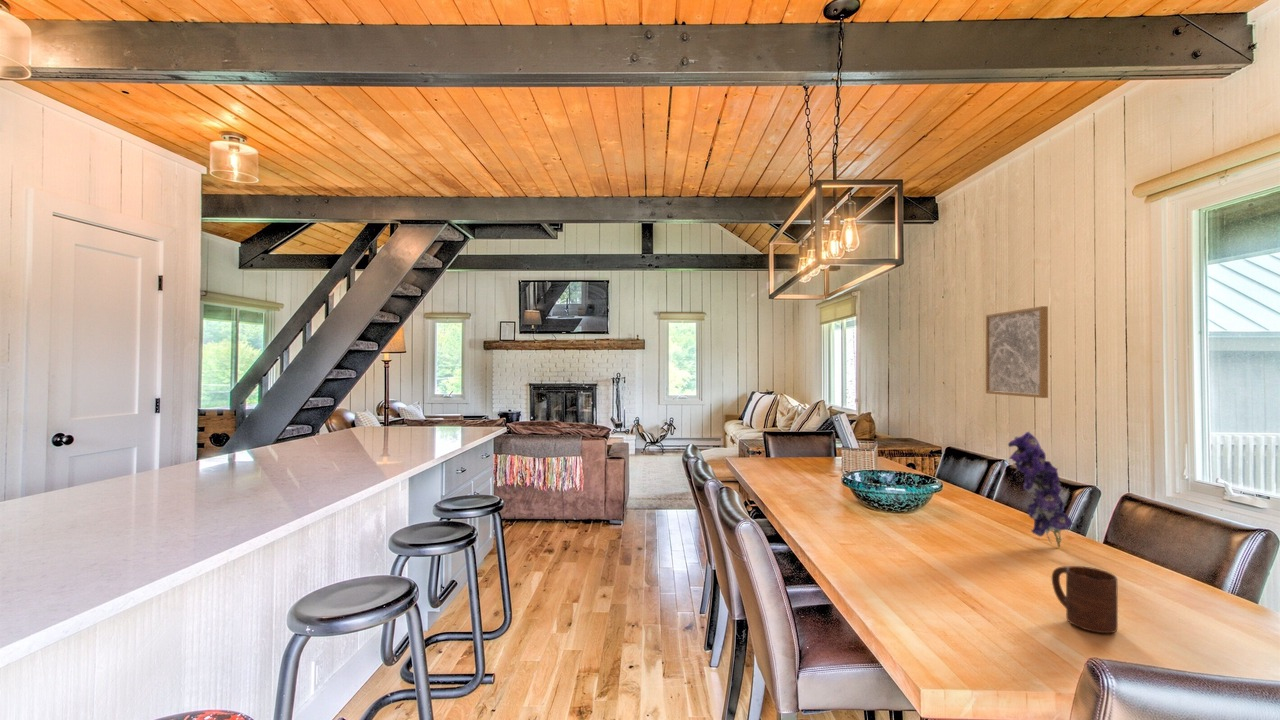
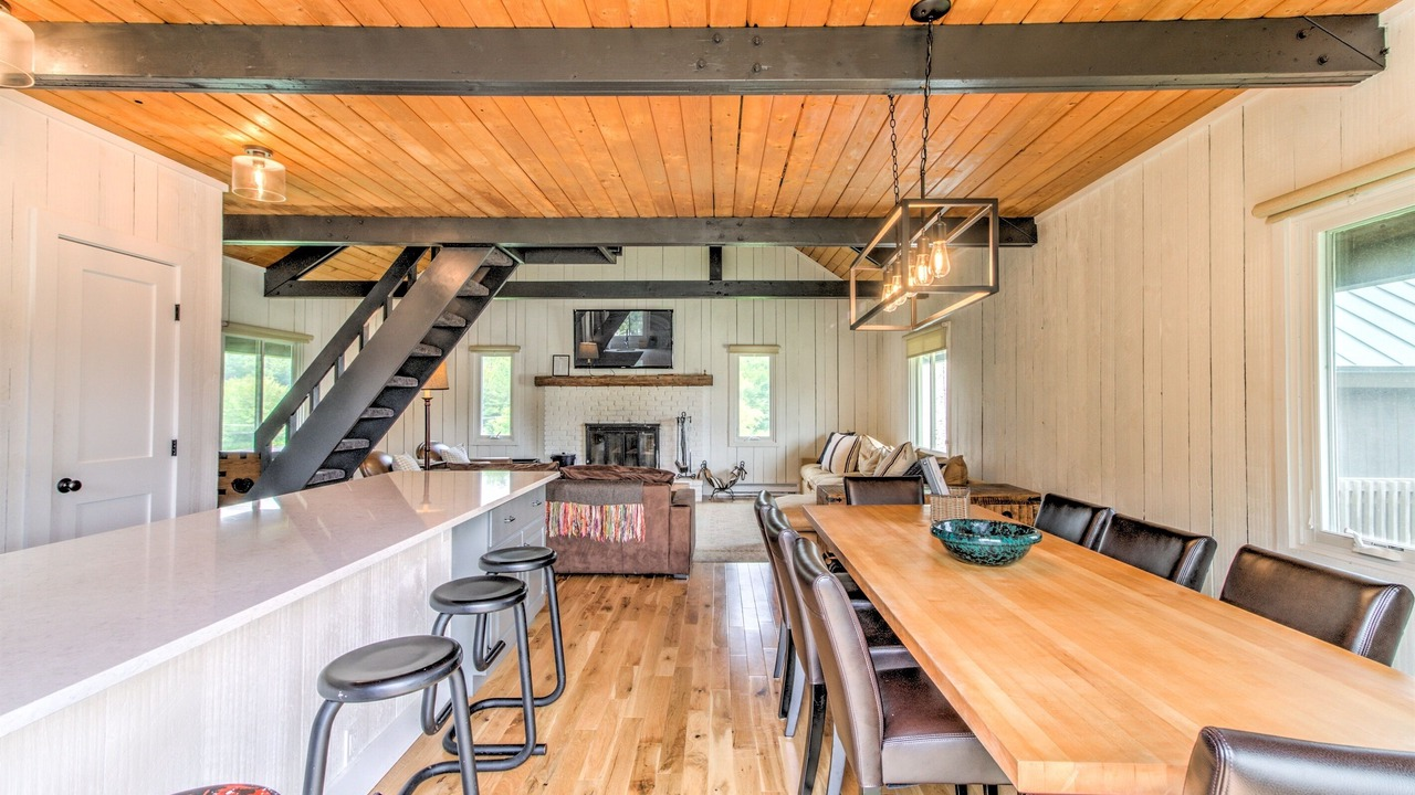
- flower [1007,431,1073,548]
- wall art [985,305,1049,399]
- cup [1051,565,1119,634]
